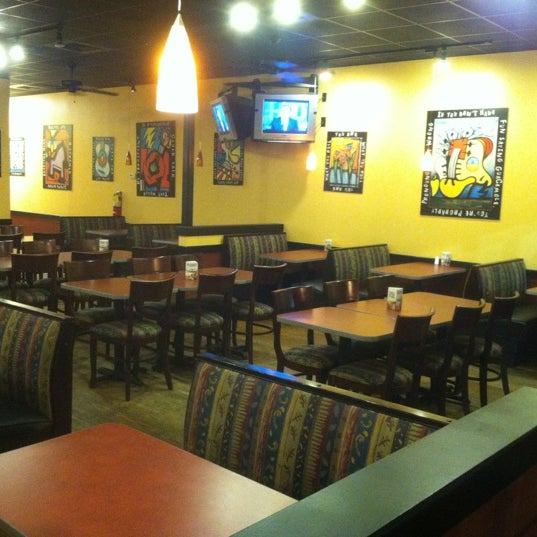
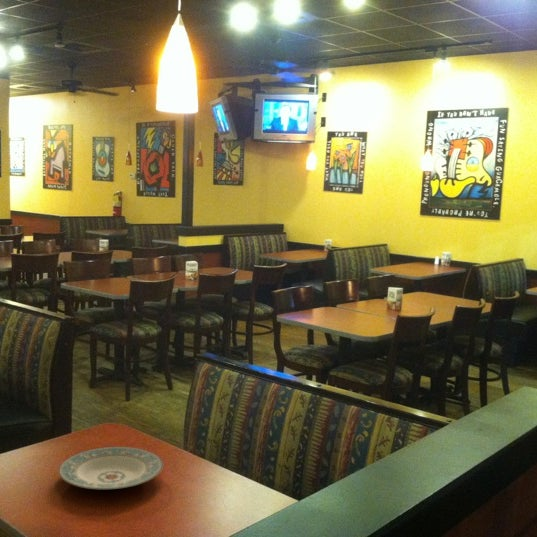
+ plate [57,446,164,490]
